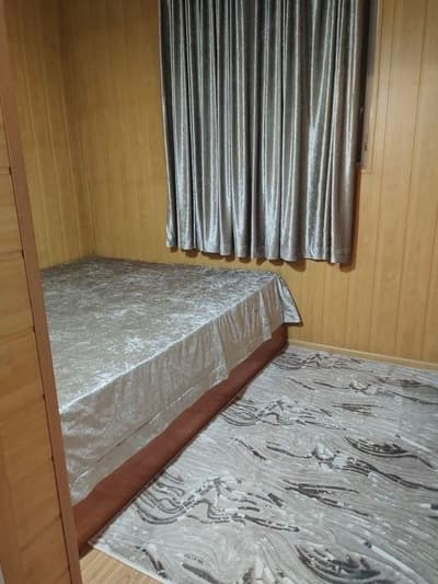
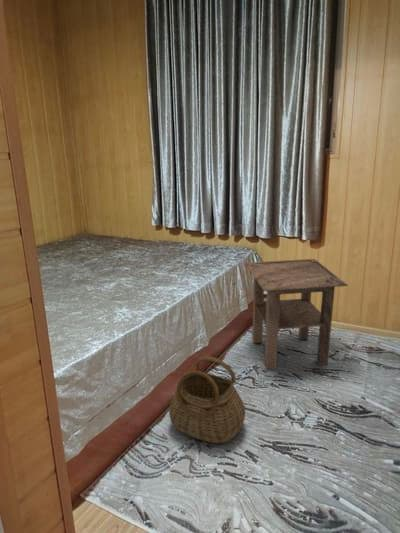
+ basket [168,355,246,444]
+ side table [244,258,349,371]
